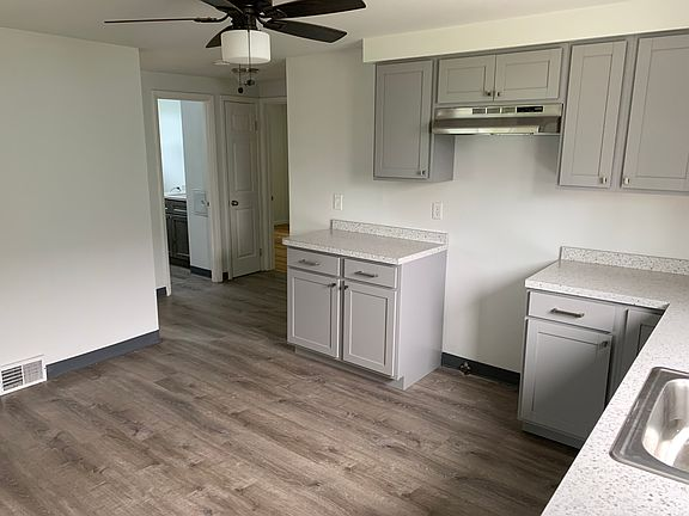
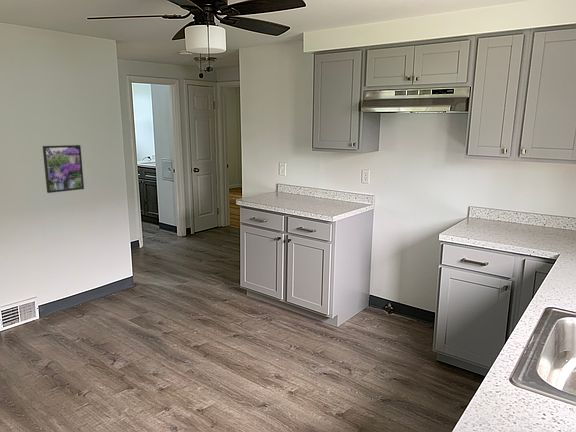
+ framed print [42,144,85,194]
